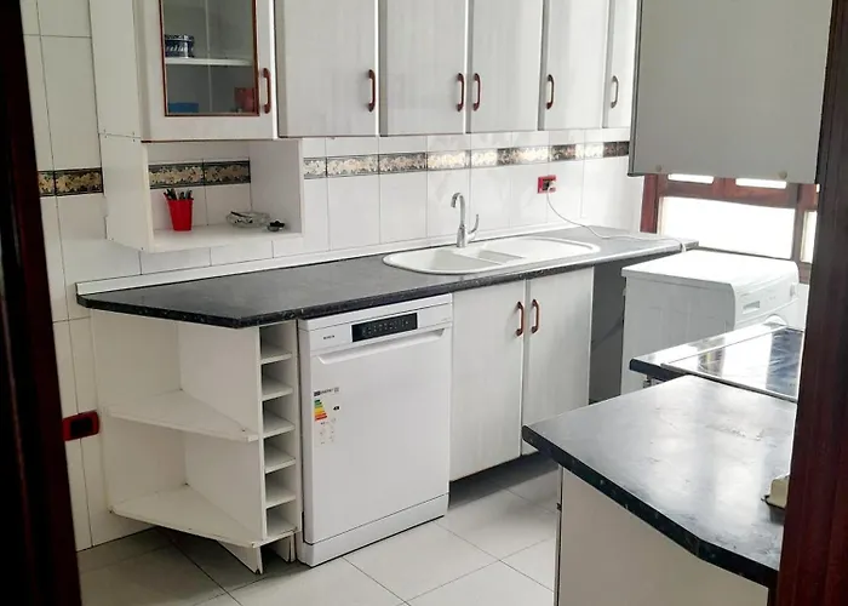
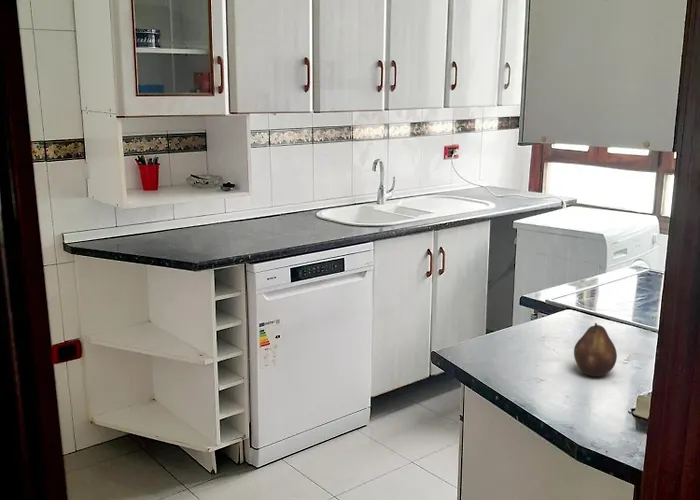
+ fruit [573,322,618,377]
